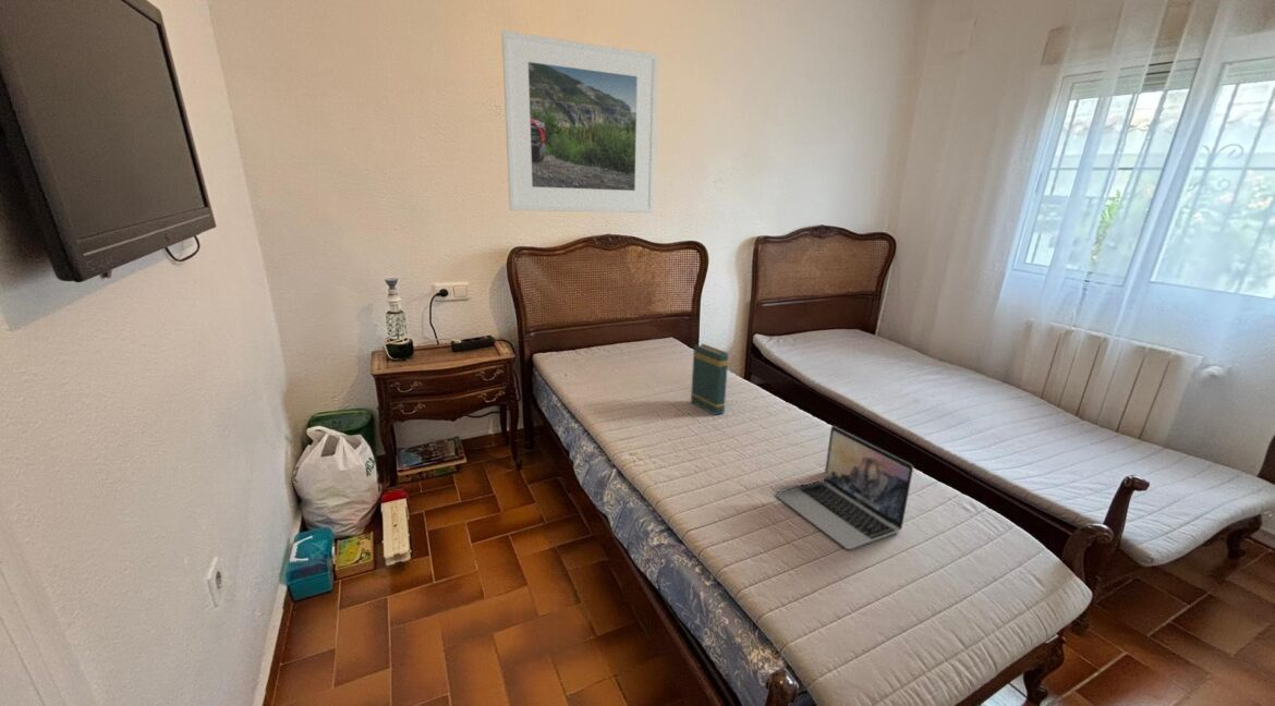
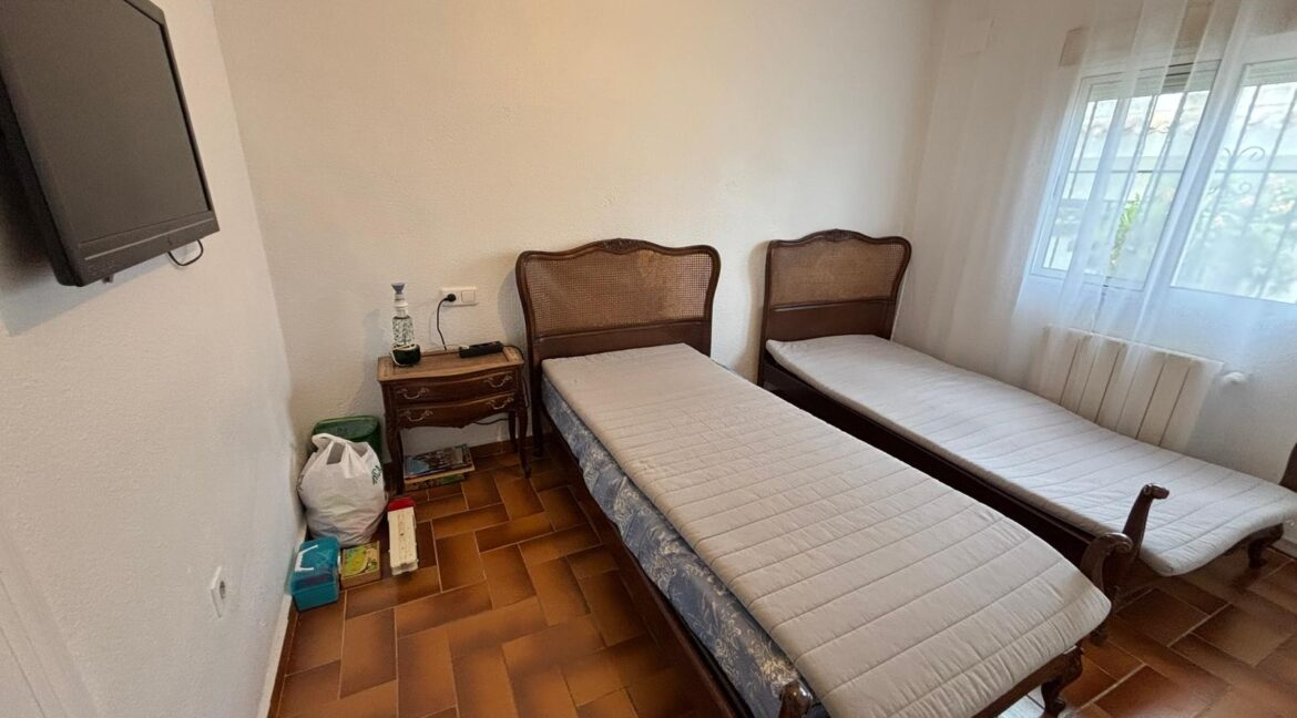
- book [690,343,730,416]
- laptop [775,425,914,550]
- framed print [500,29,659,214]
